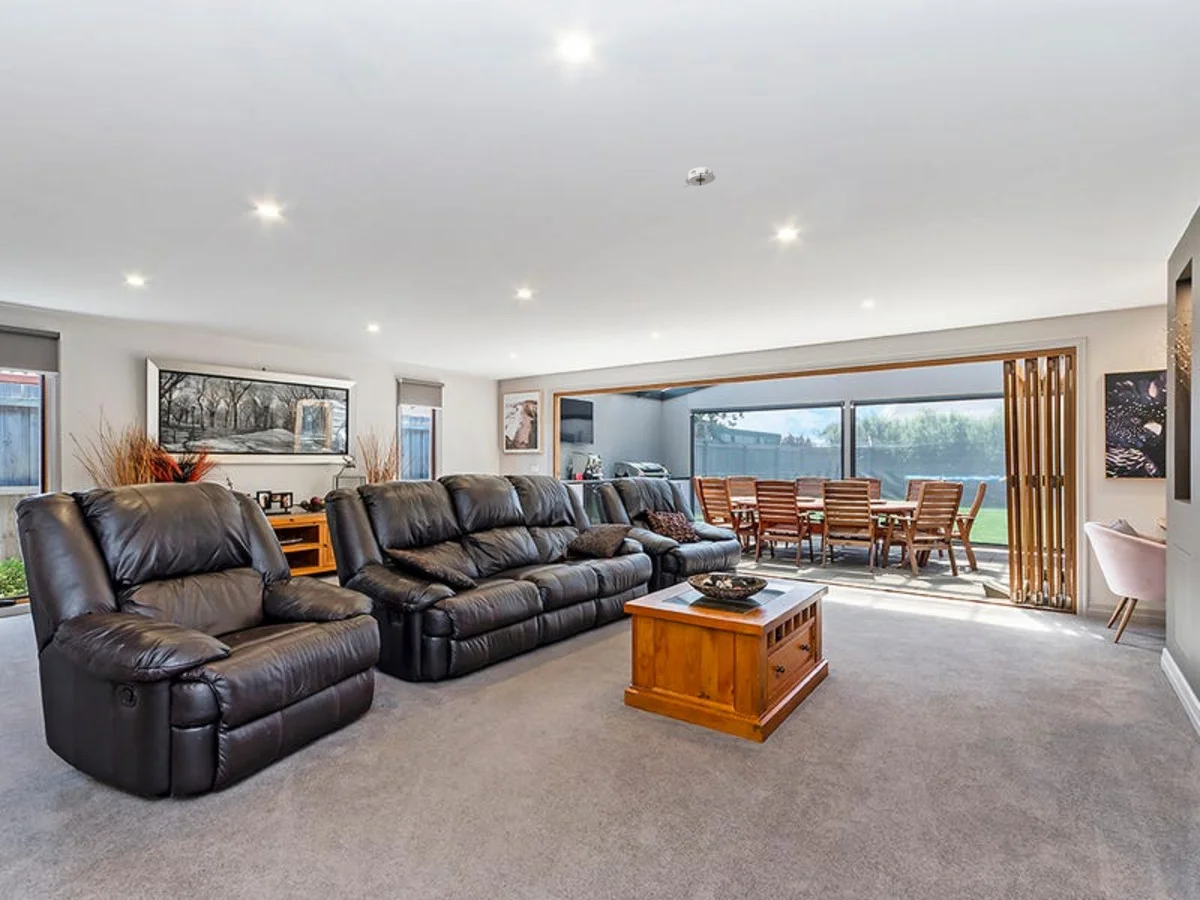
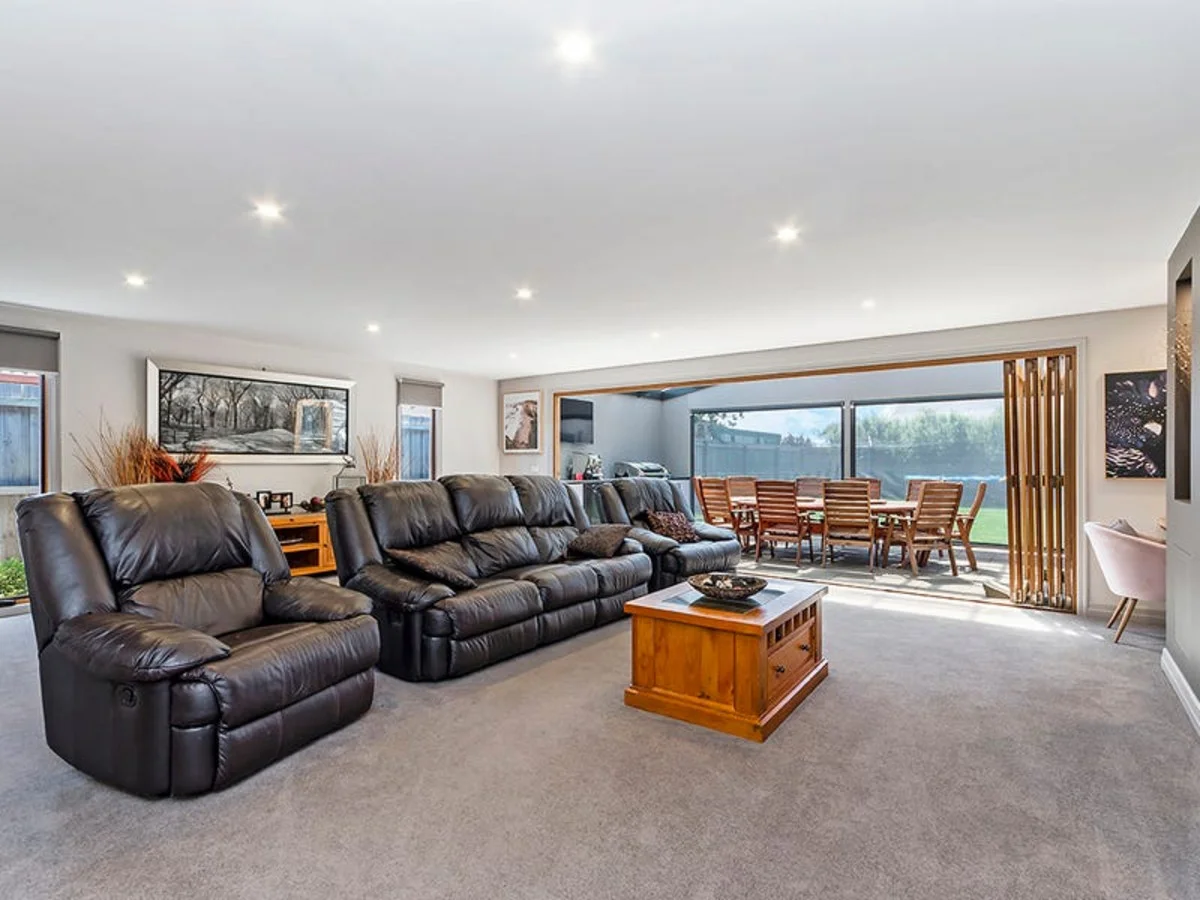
- smoke detector [684,166,716,188]
